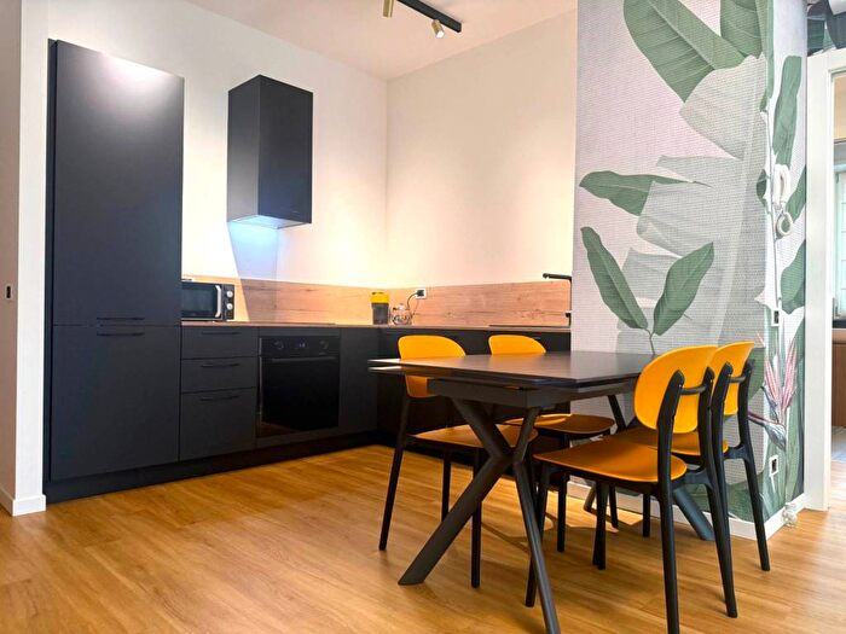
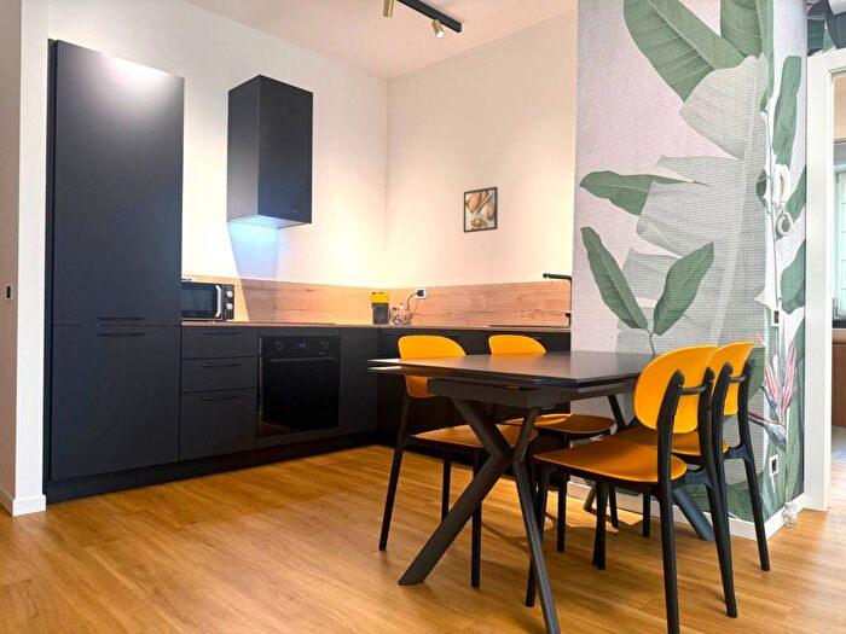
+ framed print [463,186,499,234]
